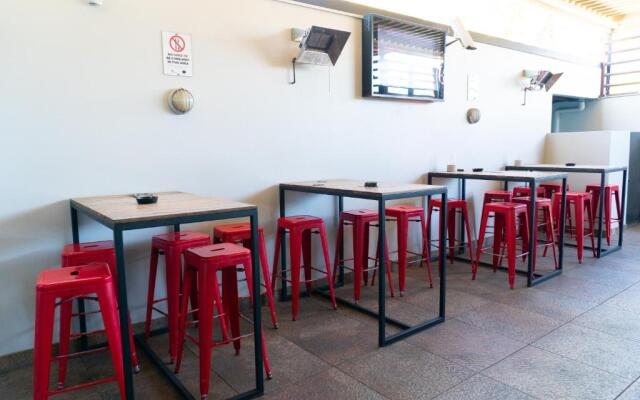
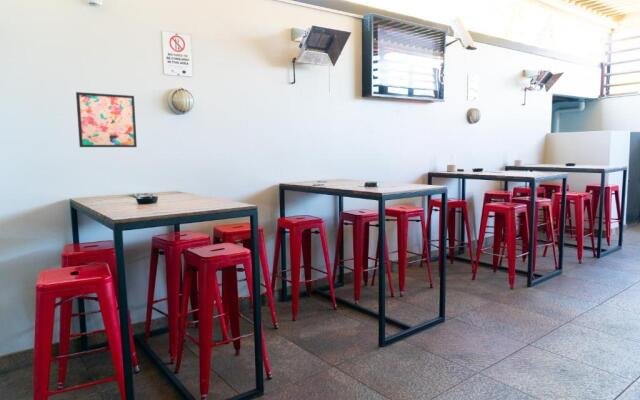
+ wall art [75,91,138,148]
